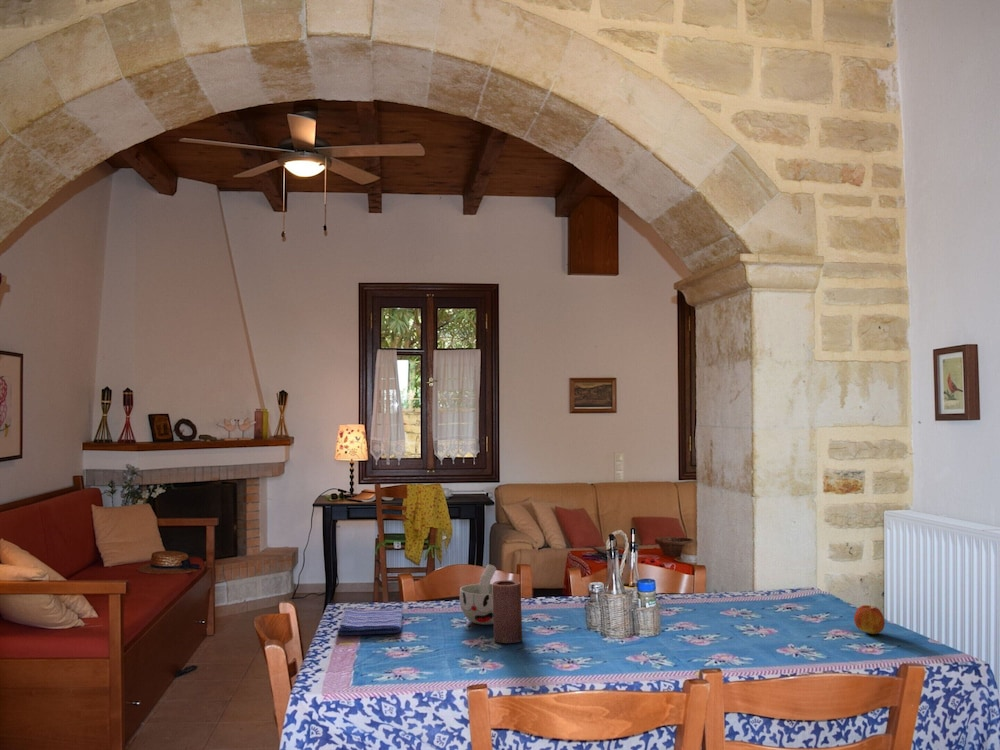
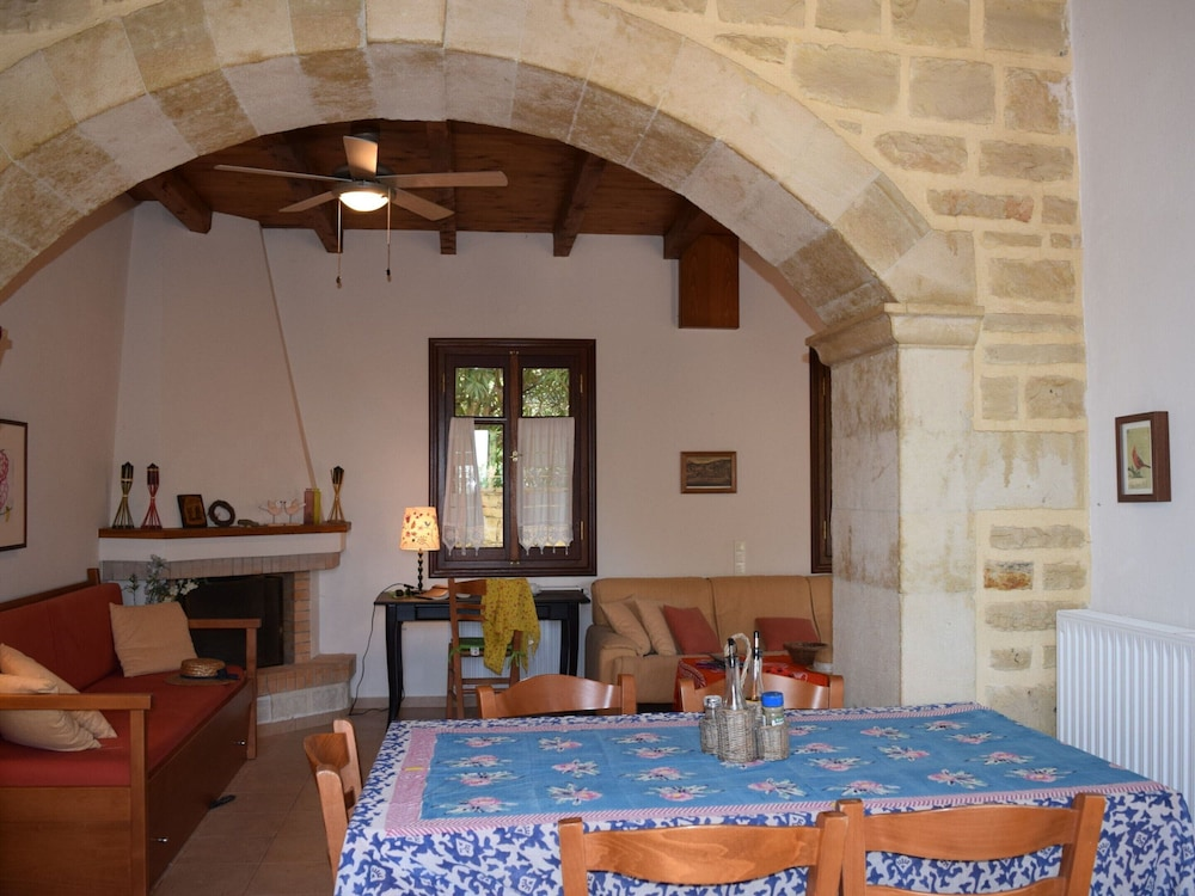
- dish towel [336,607,404,636]
- candle [492,579,523,644]
- apple [853,604,886,635]
- cup [459,563,497,626]
